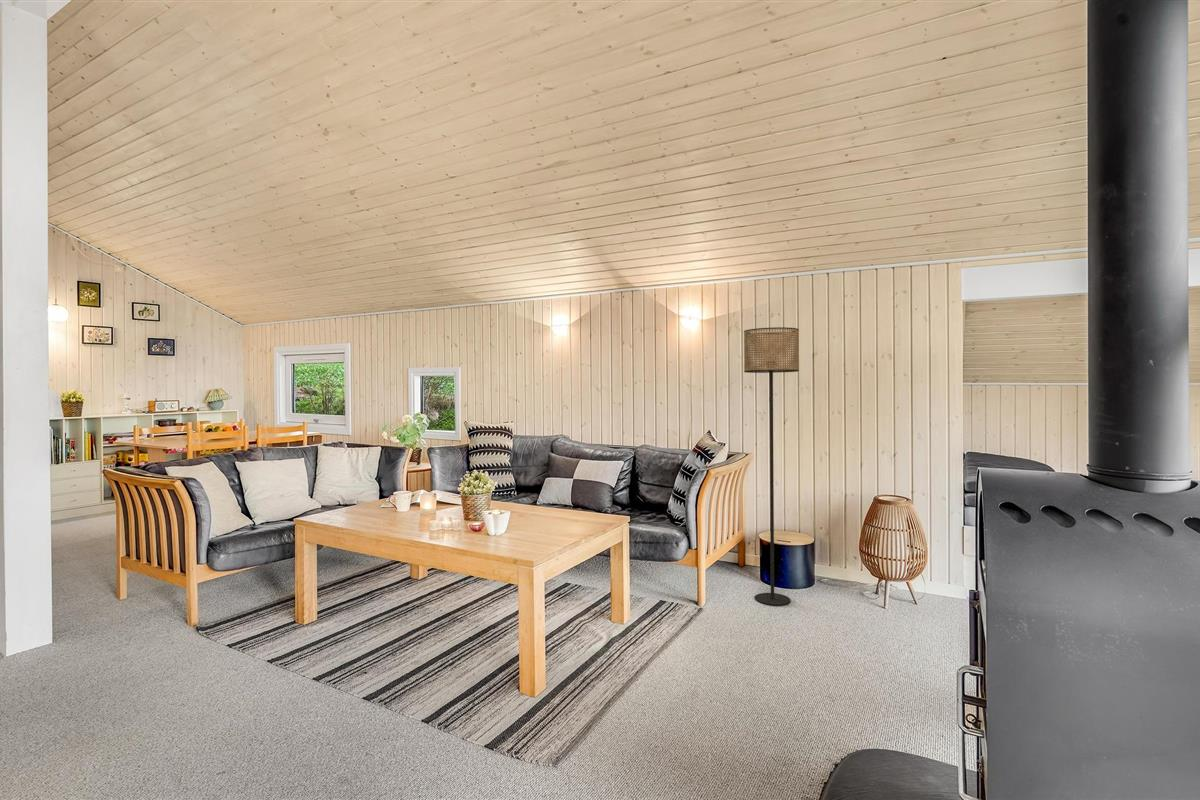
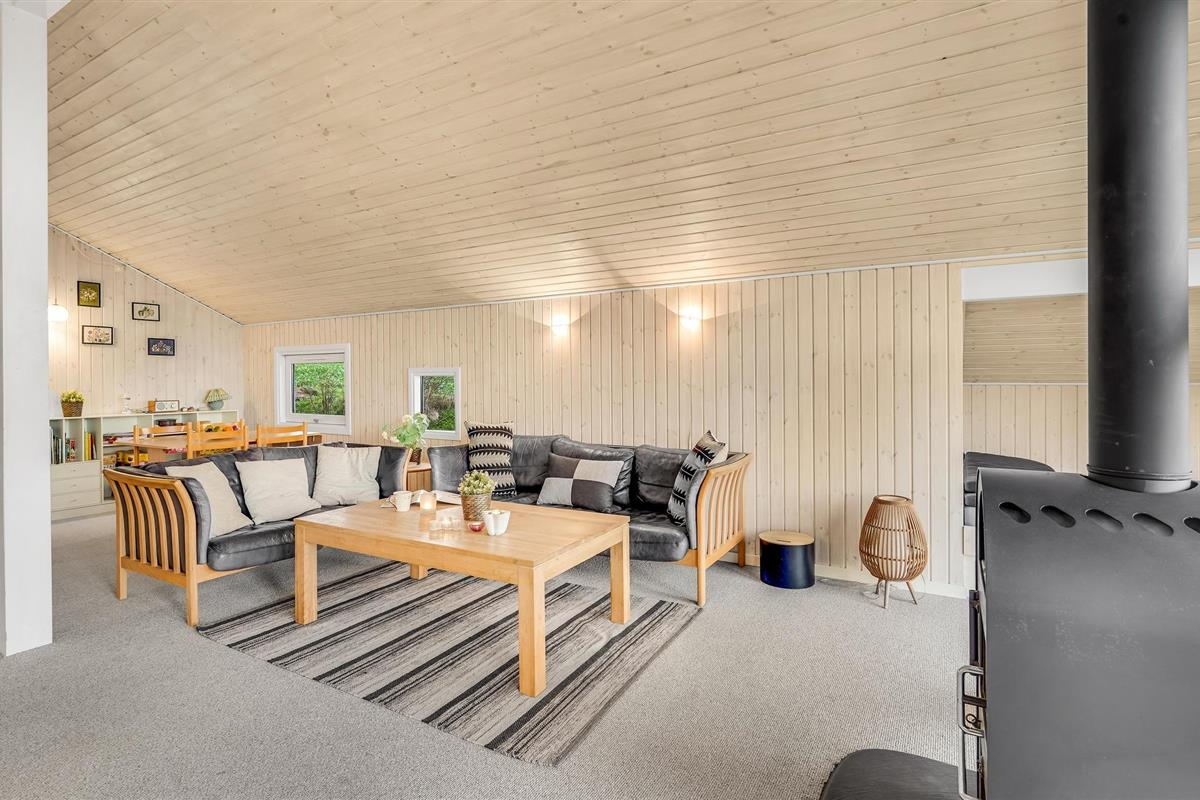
- floor lamp [743,326,800,607]
